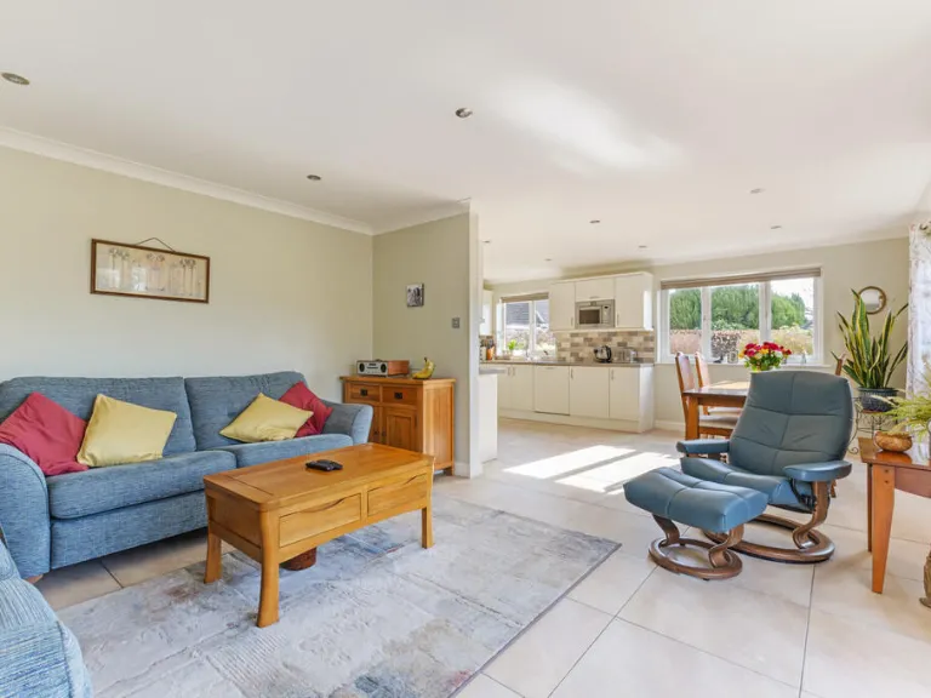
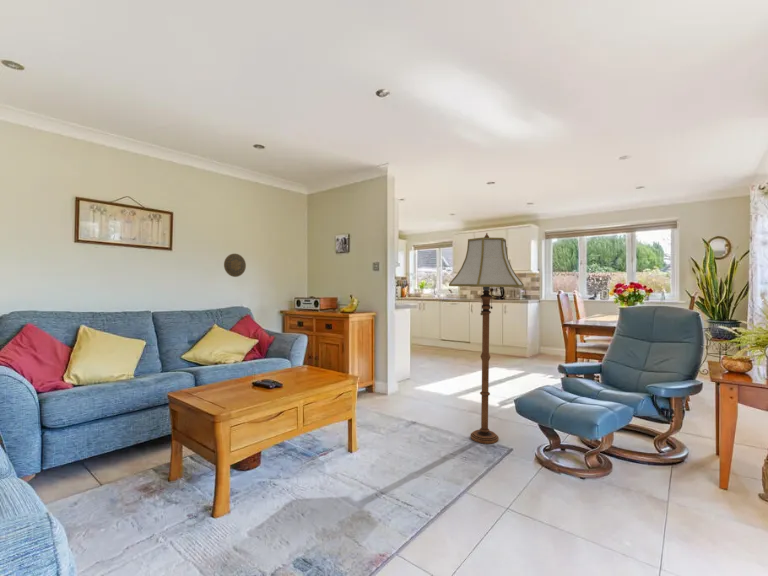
+ floor lamp [448,232,525,445]
+ decorative plate [223,253,247,278]
